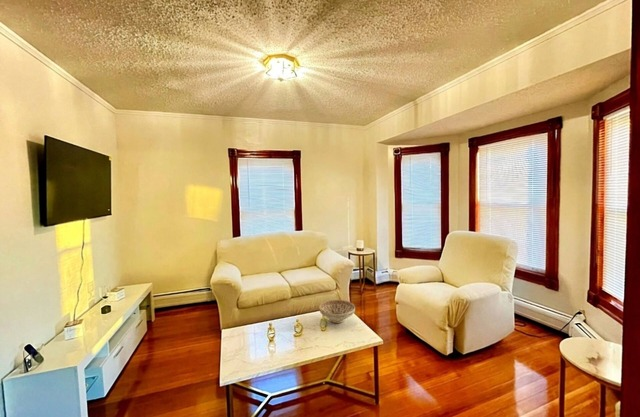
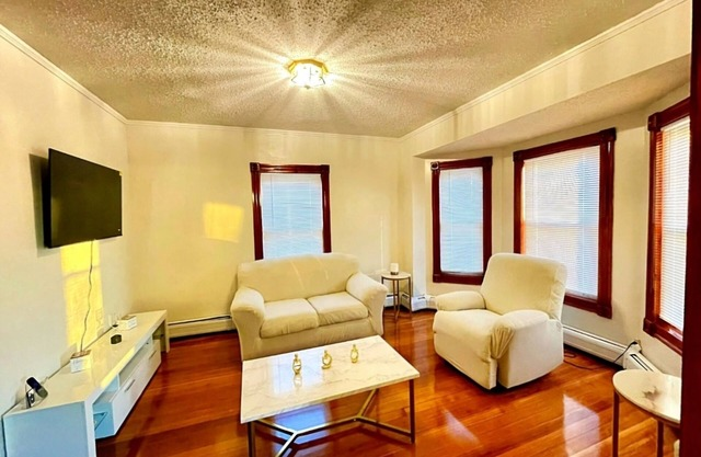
- decorative bowl [318,299,356,324]
